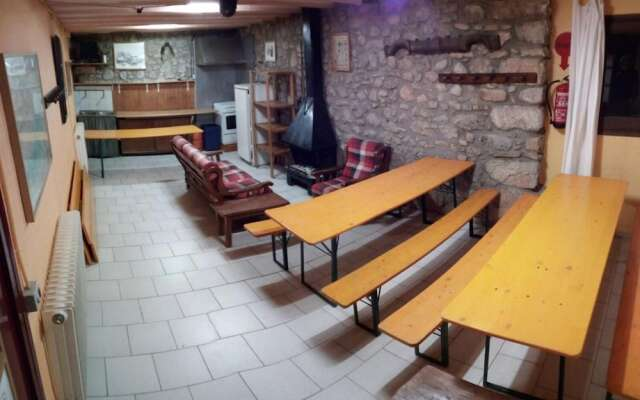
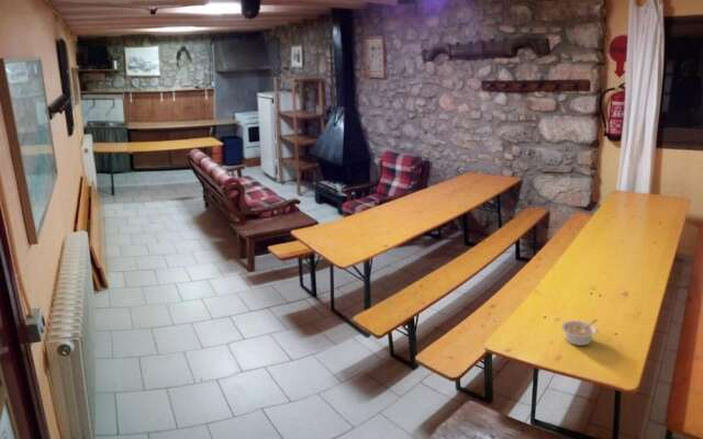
+ legume [560,318,599,347]
